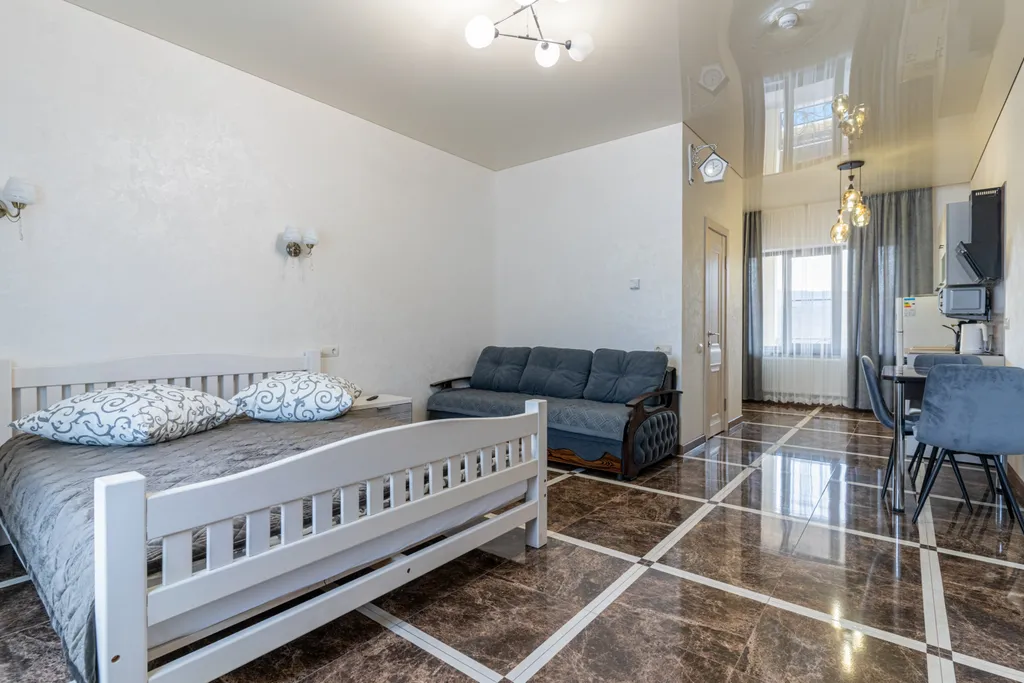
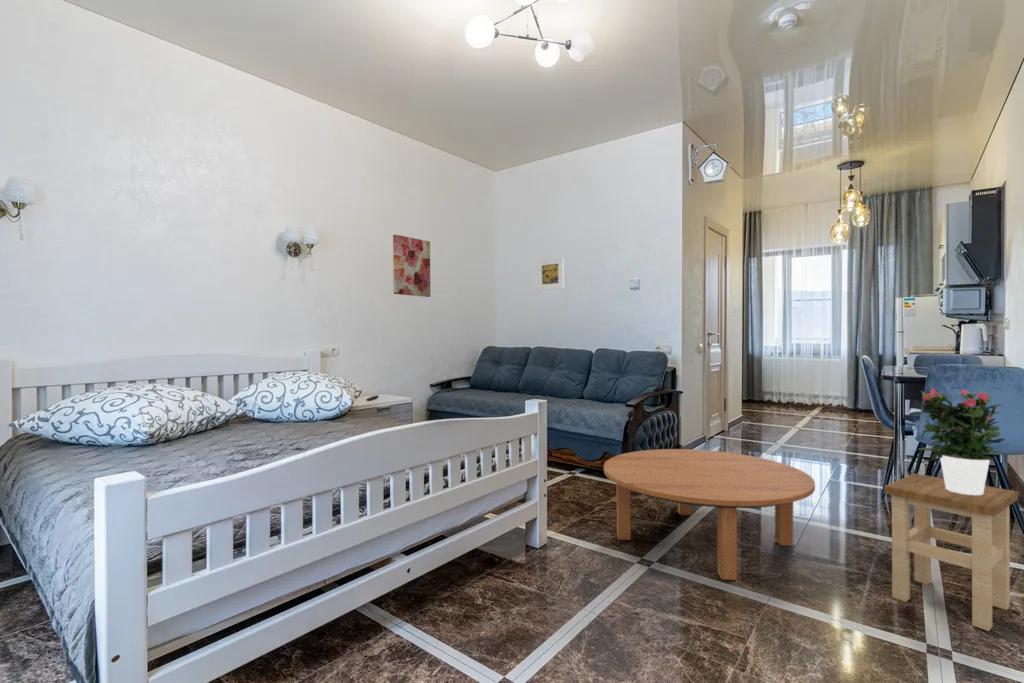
+ stool [884,473,1019,632]
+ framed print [536,256,565,291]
+ wall art [392,234,431,298]
+ coffee table [603,448,816,581]
+ potted flower [917,387,1006,495]
